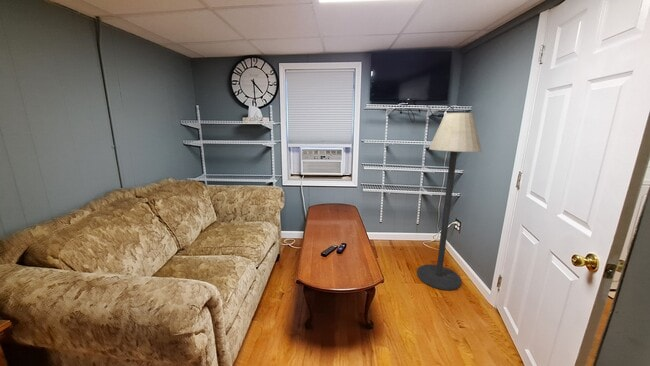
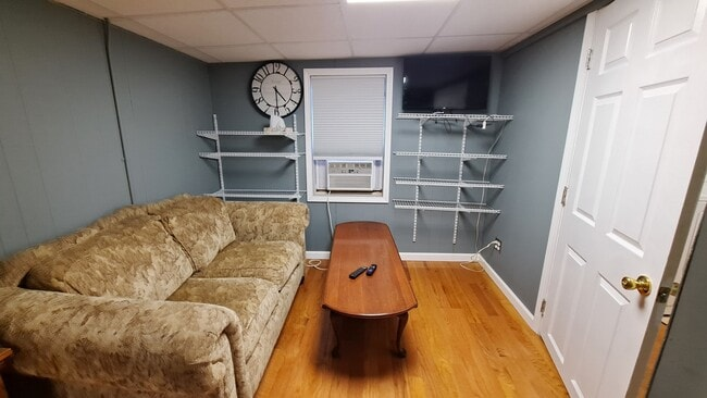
- floor lamp [416,112,482,291]
